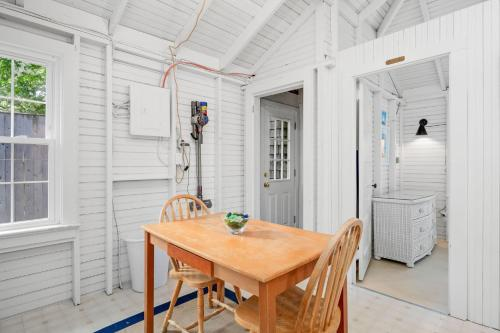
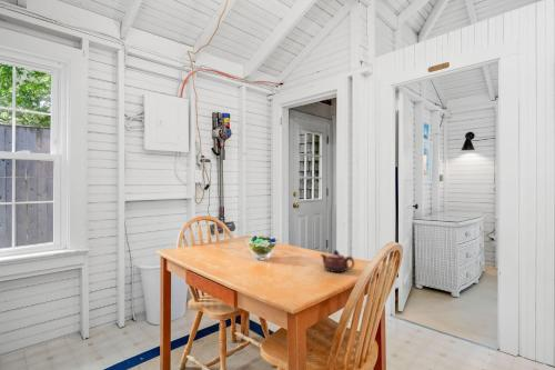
+ teapot [320,249,355,273]
